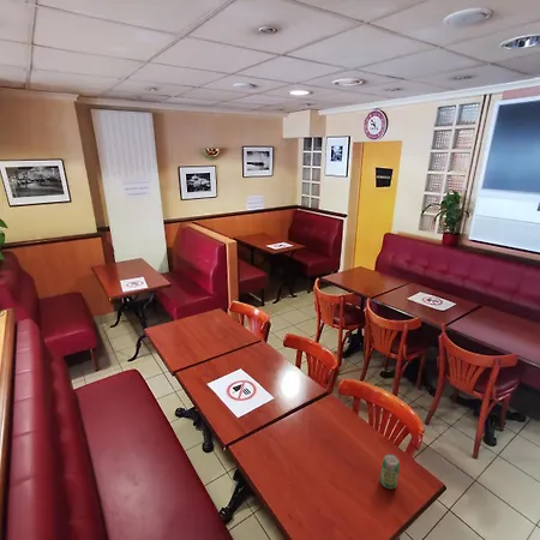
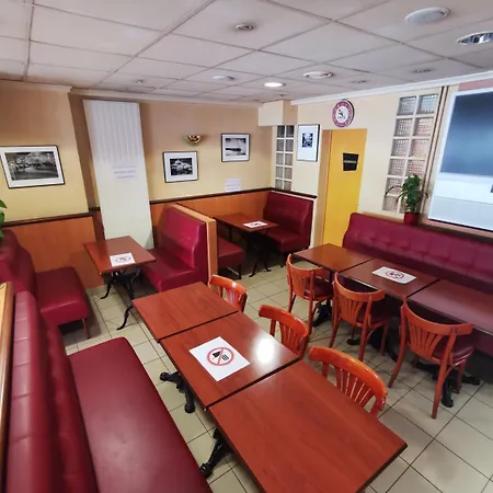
- beverage can [379,452,401,490]
